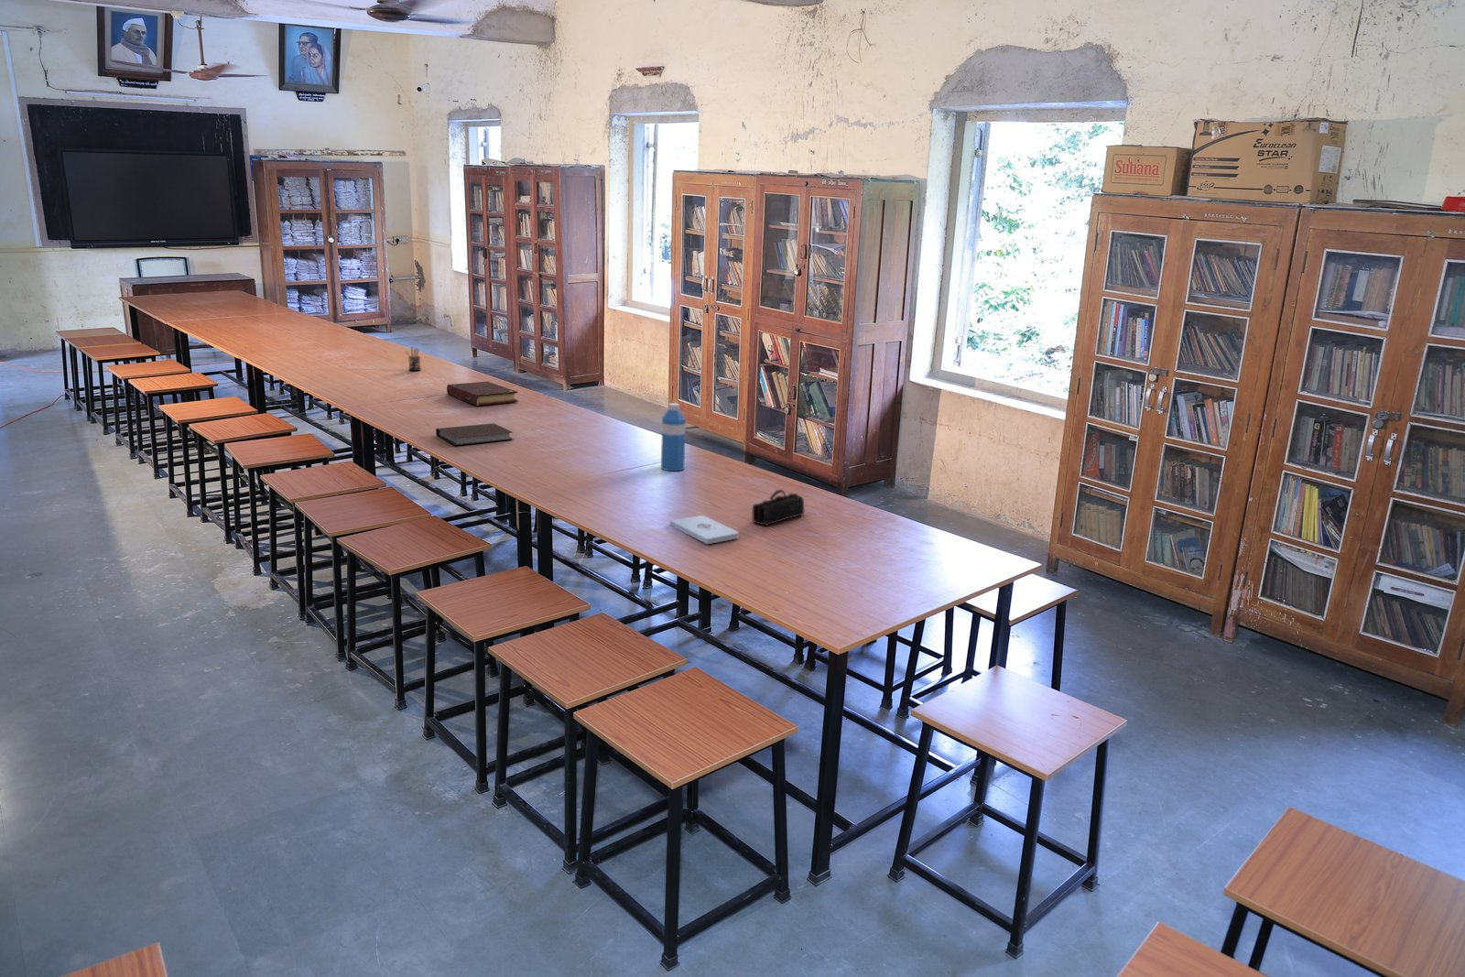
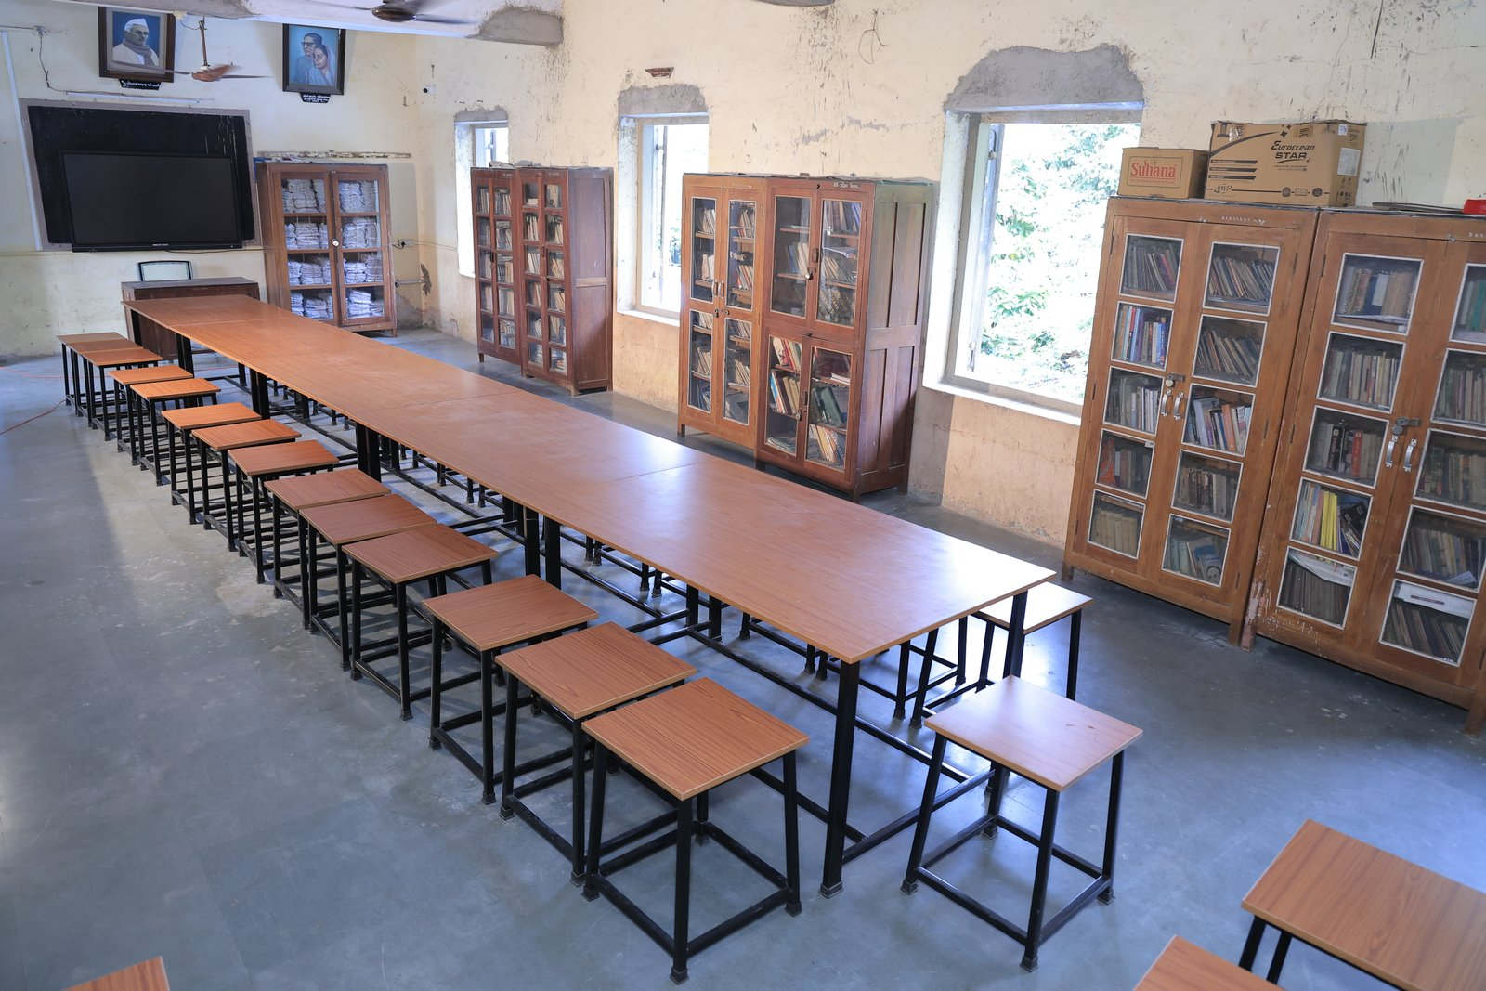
- notepad [669,515,740,545]
- pencil case [752,489,804,527]
- pen holder [404,346,421,372]
- book [446,381,519,407]
- notebook [435,422,513,447]
- water bottle [661,402,687,471]
